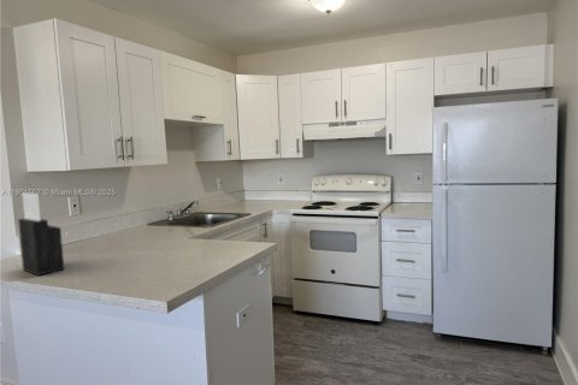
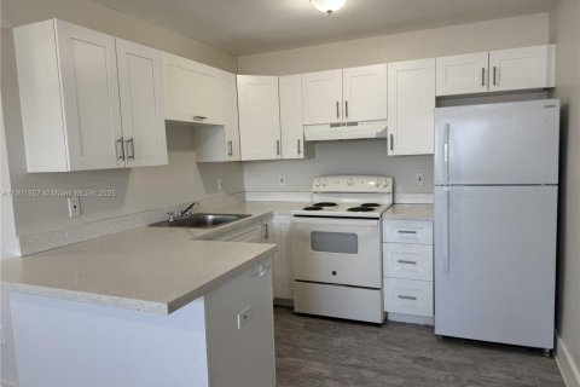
- knife block [17,191,65,277]
